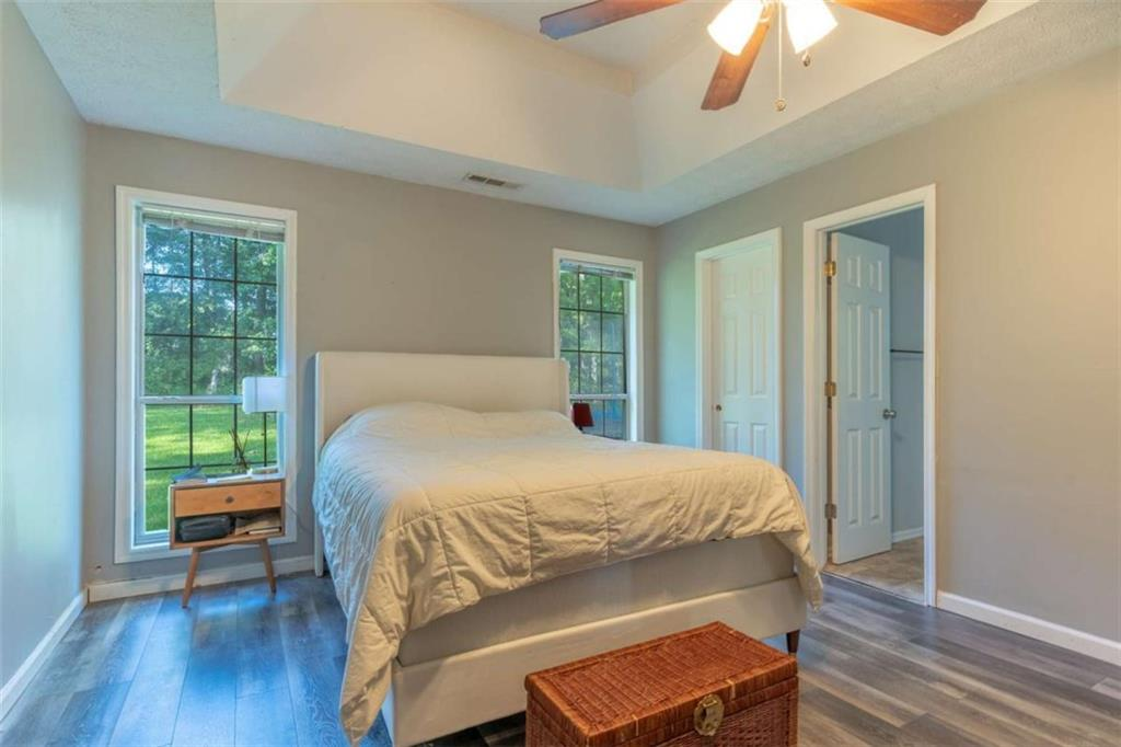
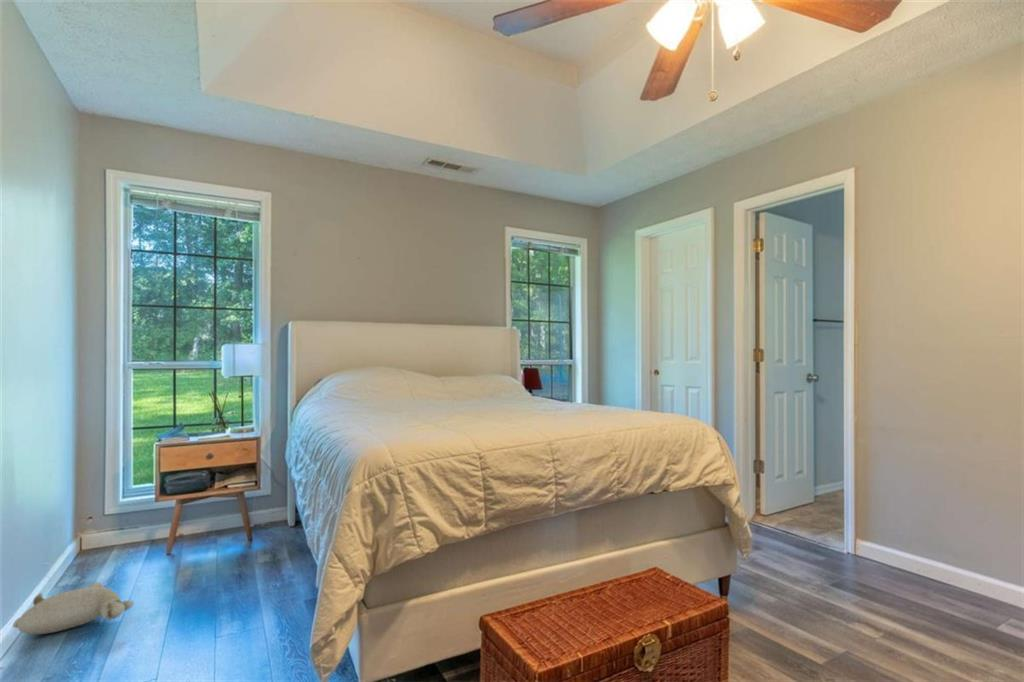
+ plush toy [12,581,135,635]
